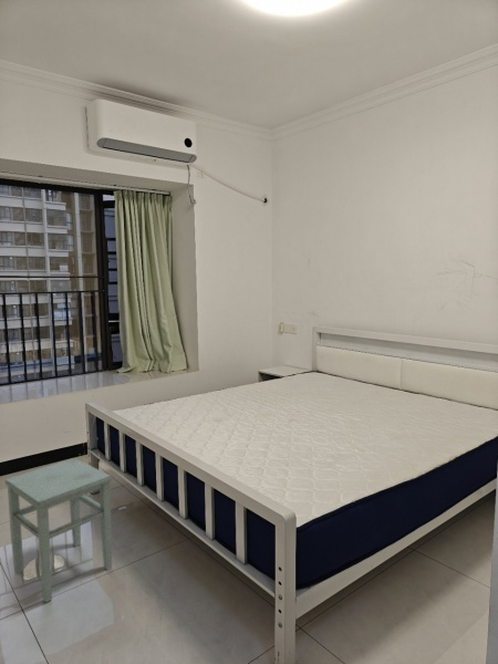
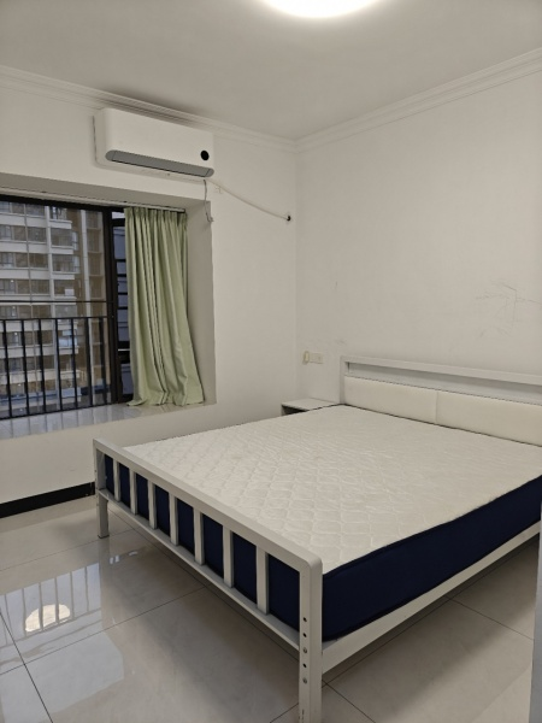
- stool [4,457,113,604]
